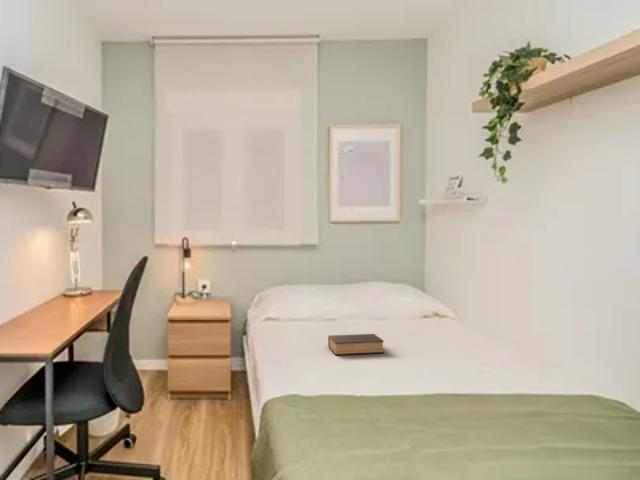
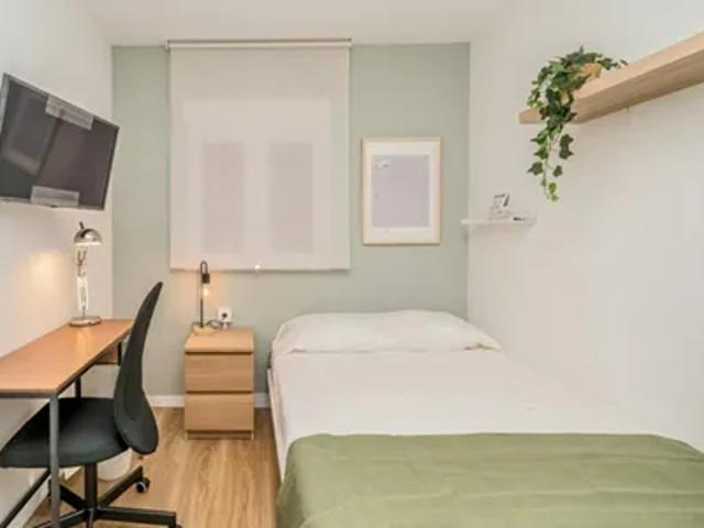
- book [327,333,385,356]
